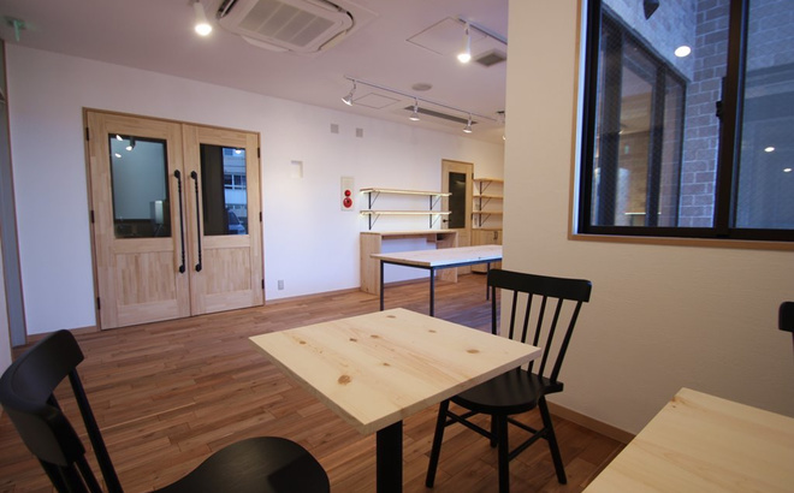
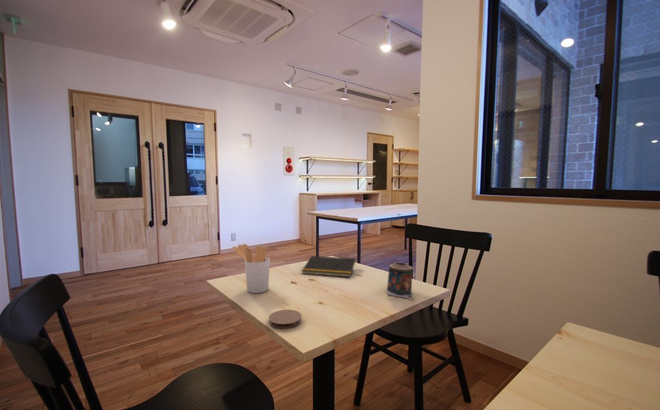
+ notepad [301,255,357,278]
+ utensil holder [232,243,271,294]
+ candle [386,261,414,299]
+ coaster [268,309,303,329]
